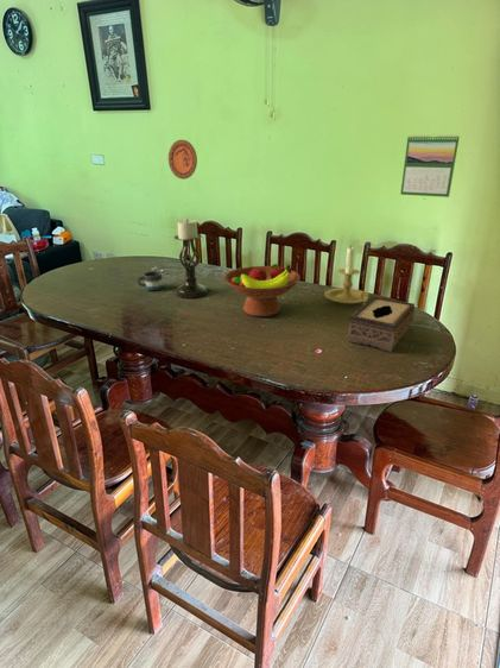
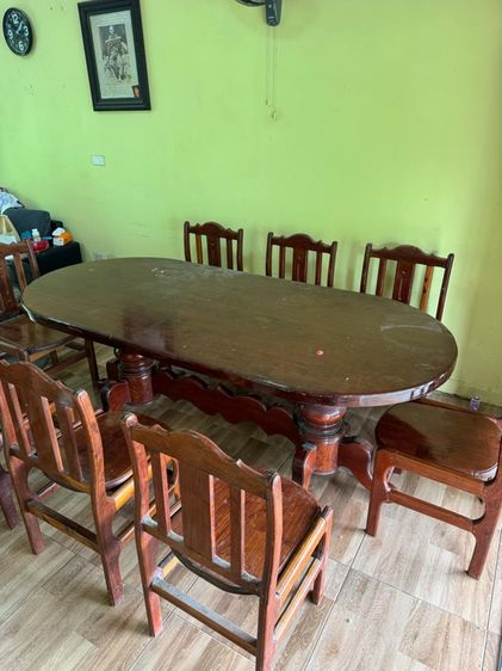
- decorative plate [167,139,198,181]
- candle holder [323,245,372,307]
- candle holder [173,218,209,300]
- fruit bowl [223,263,302,317]
- mug [137,270,164,291]
- tissue box [347,295,416,353]
- calendar [399,133,461,198]
